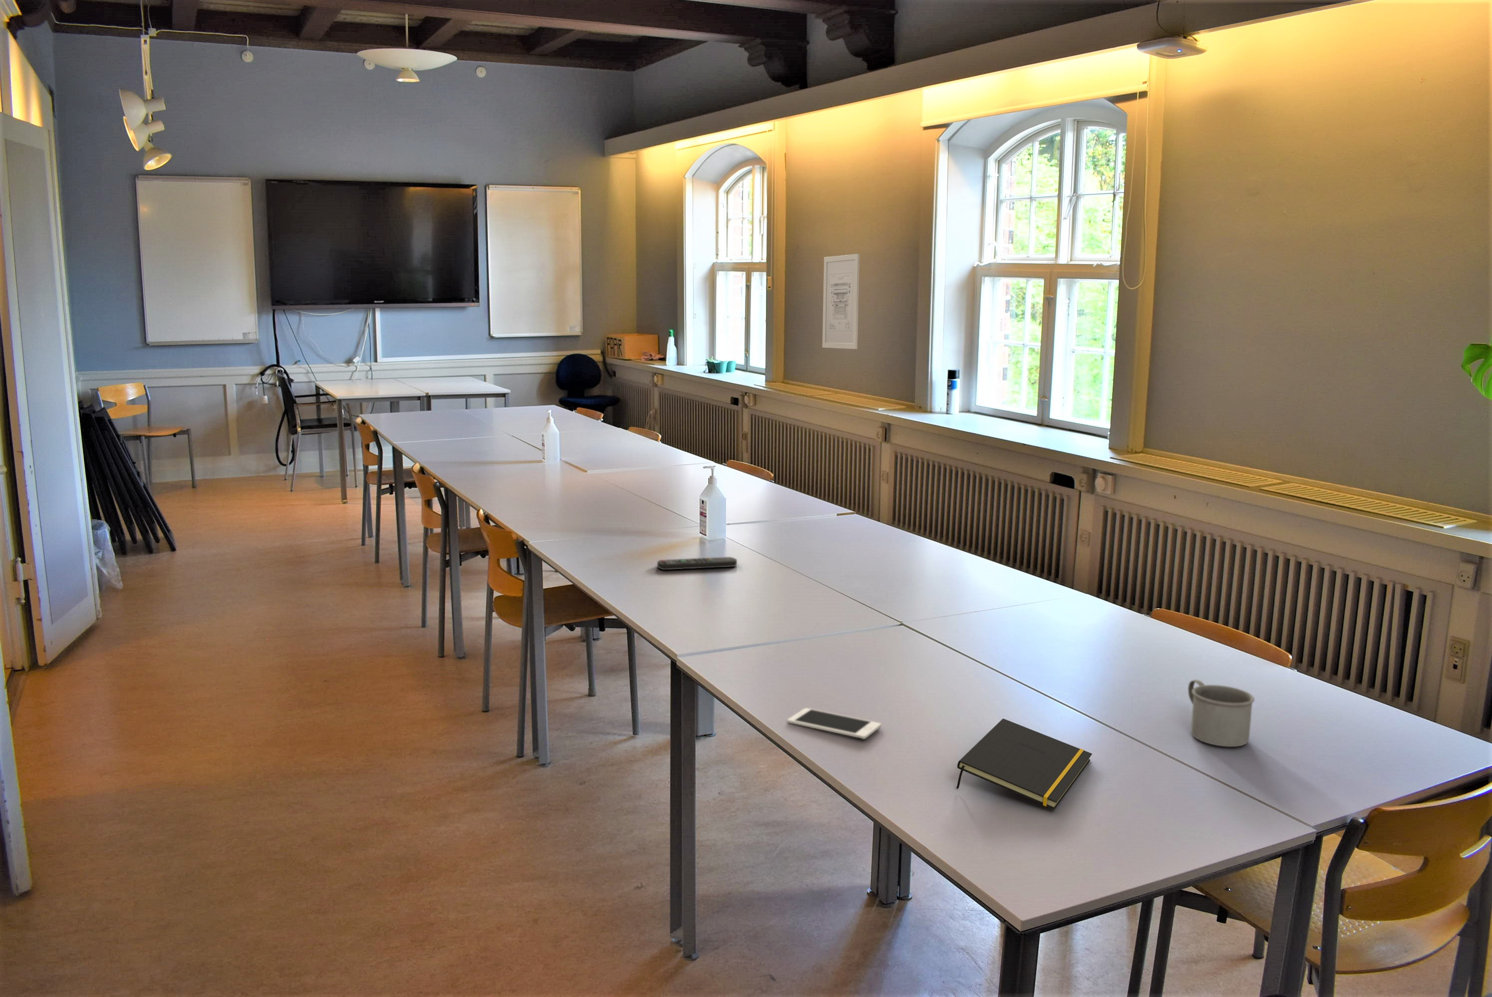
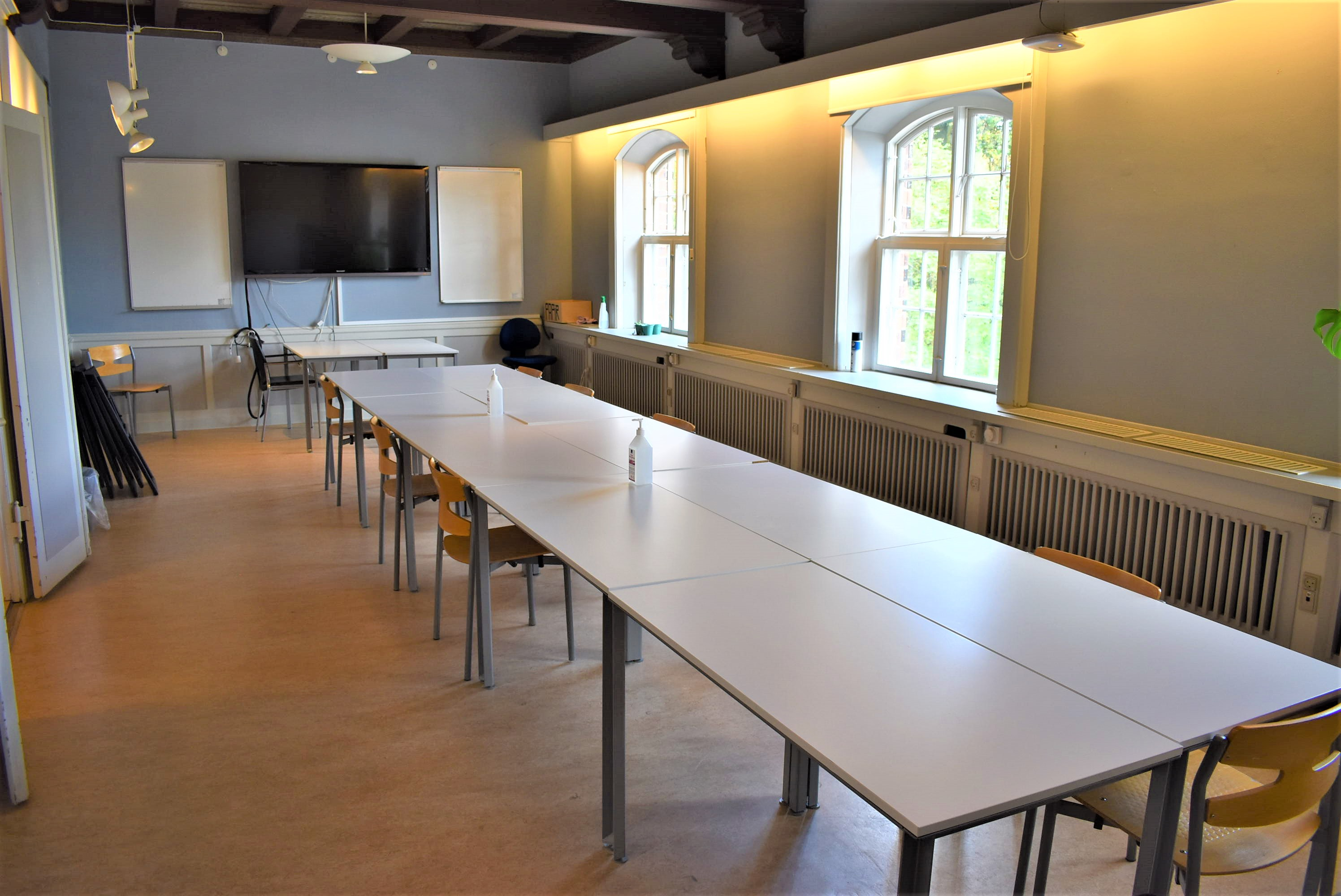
- remote control [656,556,738,571]
- notepad [956,719,1093,810]
- mug [1187,679,1255,748]
- wall art [822,254,860,349]
- cell phone [787,708,881,739]
